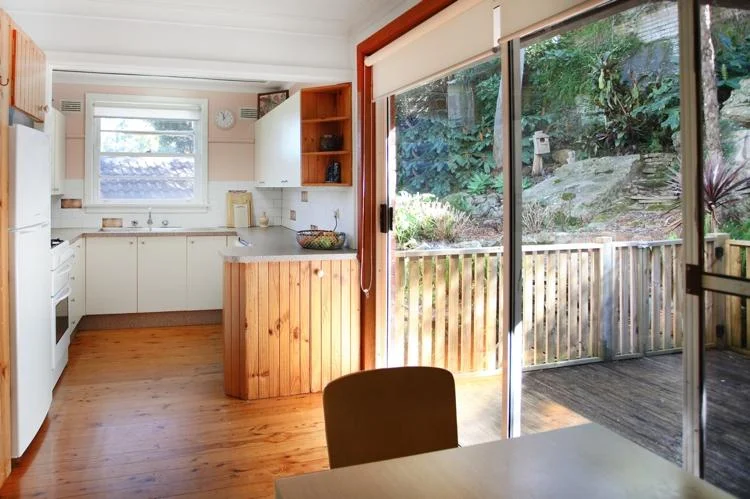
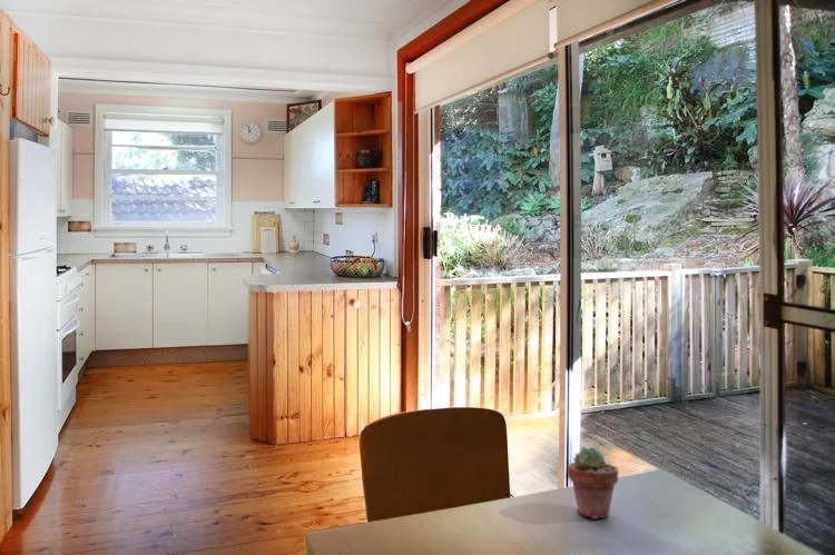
+ potted succulent [567,446,619,519]
